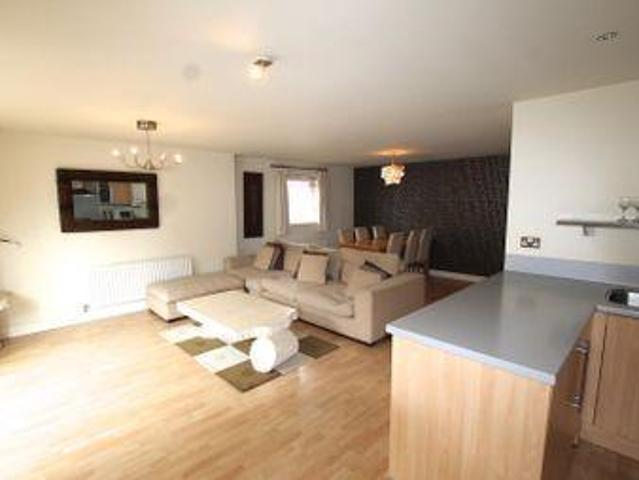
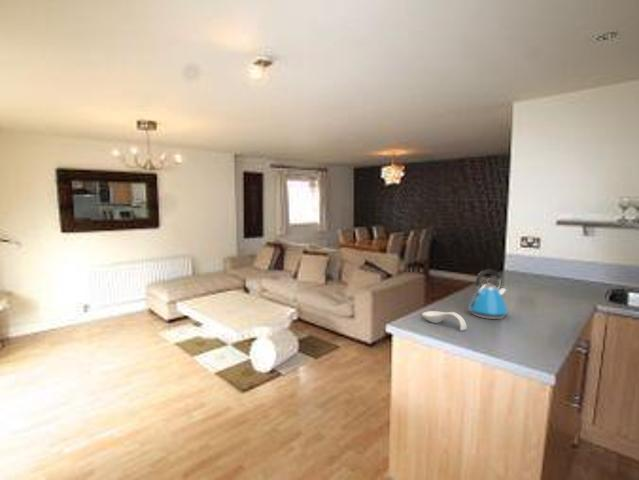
+ spoon rest [421,310,468,332]
+ kettle [466,269,509,320]
